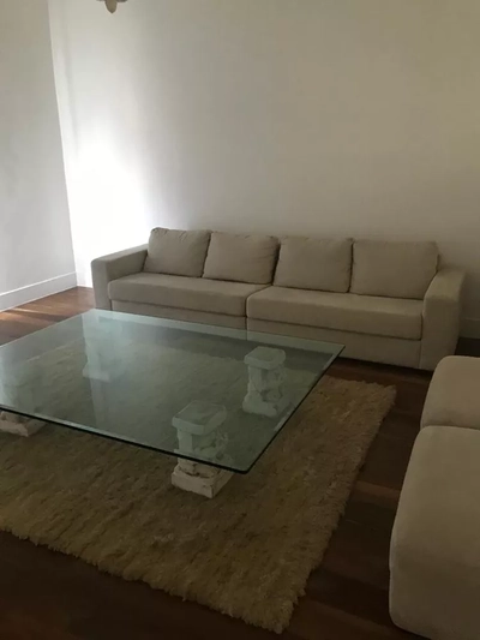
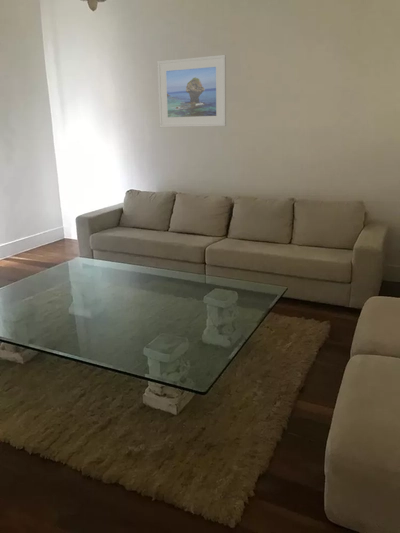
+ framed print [156,54,227,128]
